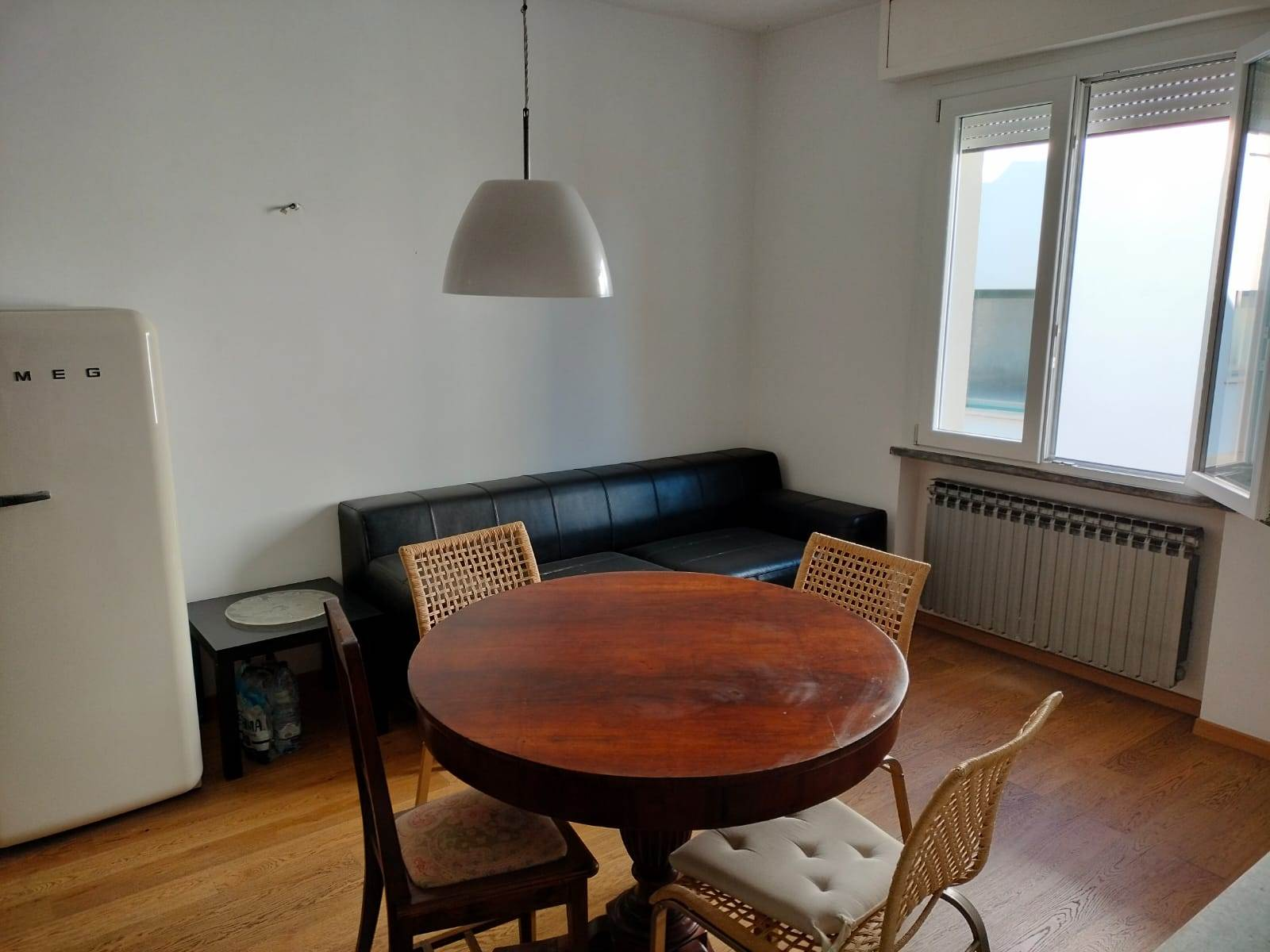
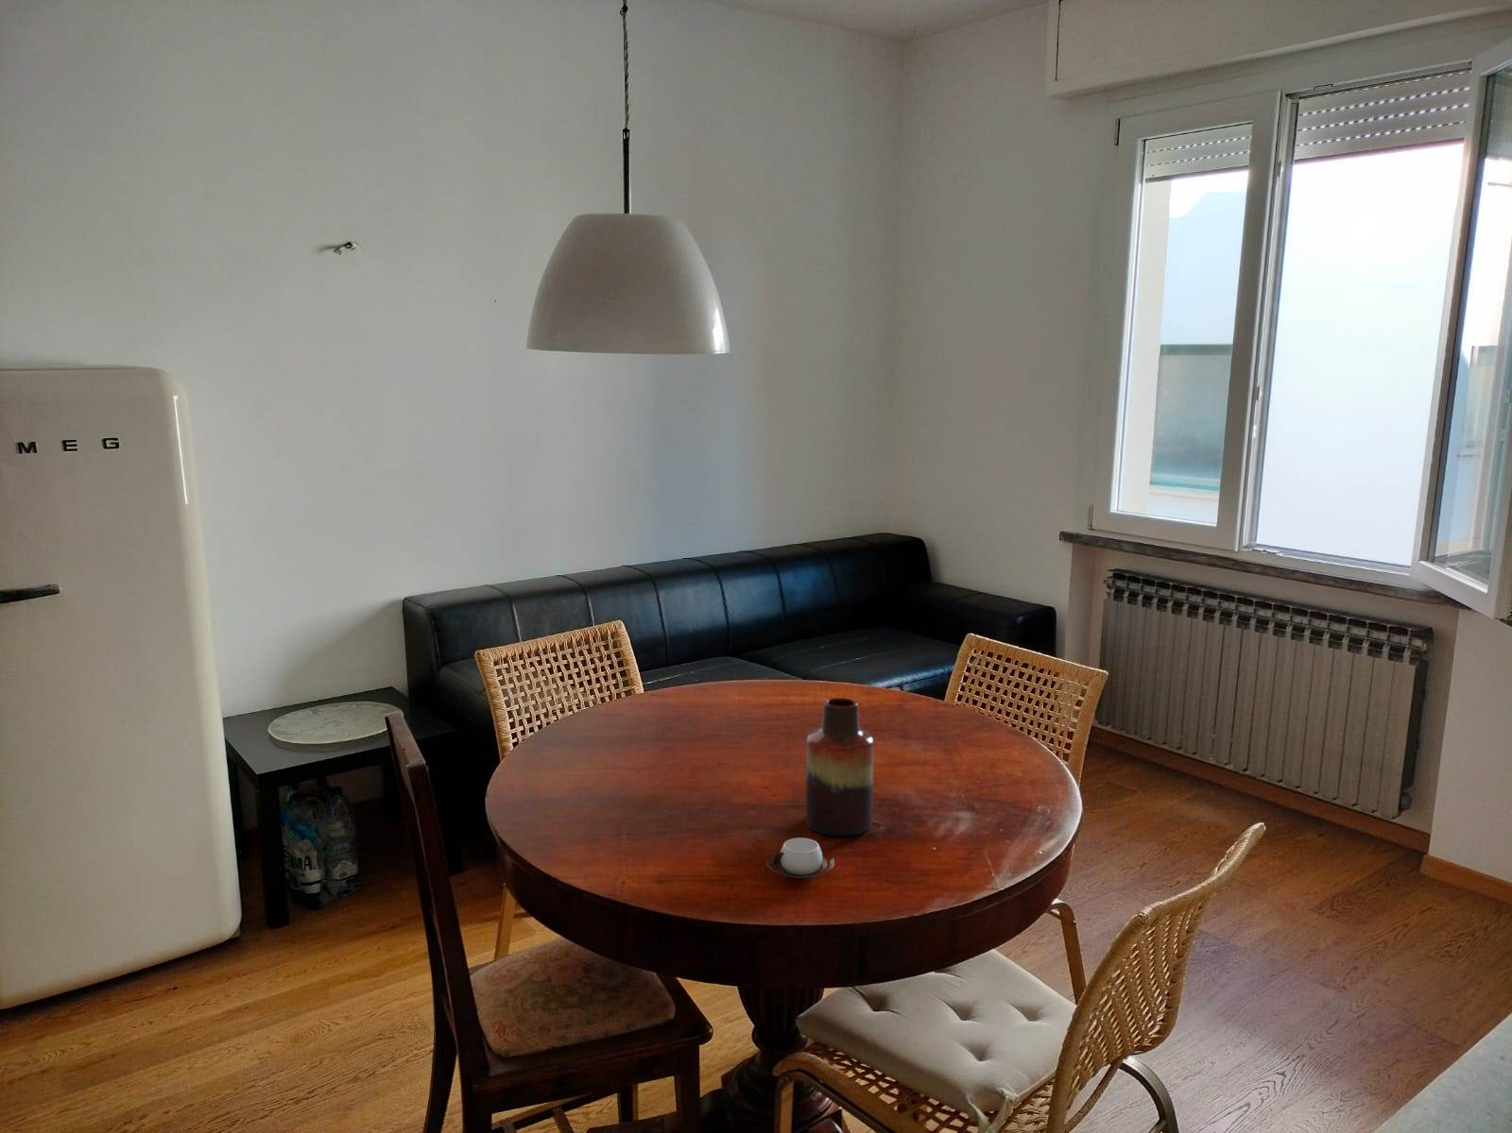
+ cup [767,837,836,880]
+ vase [805,696,875,837]
